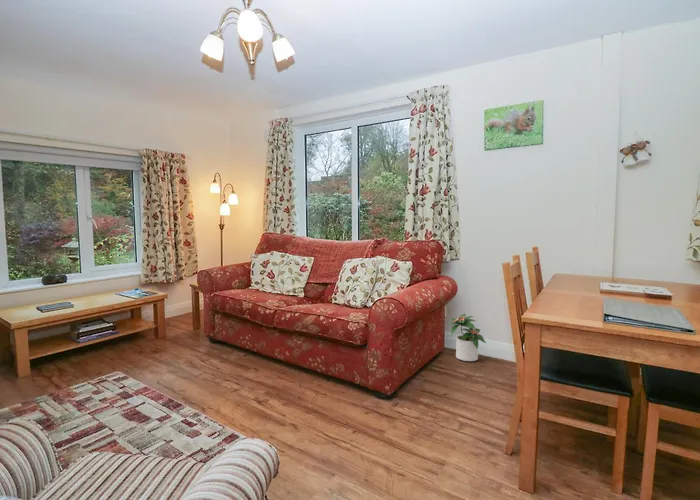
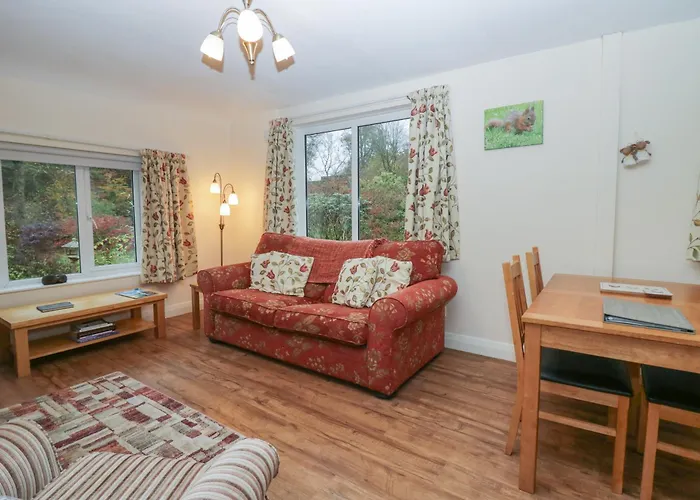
- potted plant [446,313,487,362]
